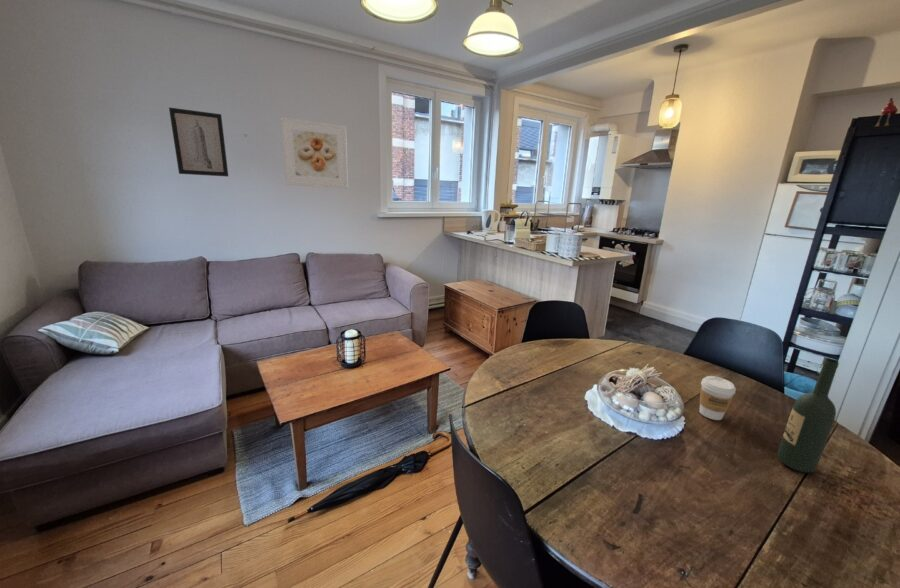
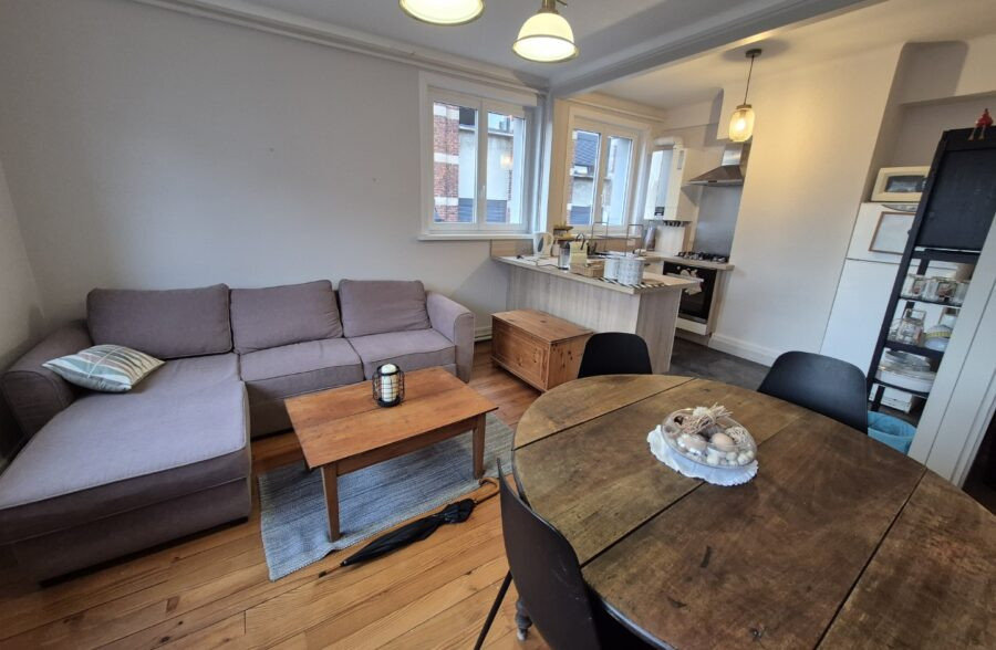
- wall art [168,106,229,178]
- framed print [280,116,349,189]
- coffee cup [698,375,737,421]
- wine bottle [776,358,840,473]
